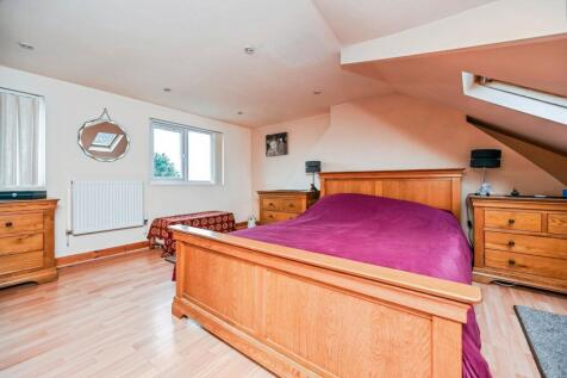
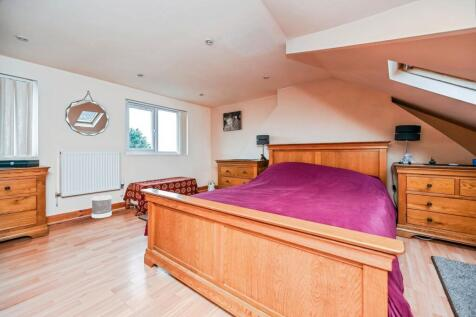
+ wastebasket [91,195,113,219]
